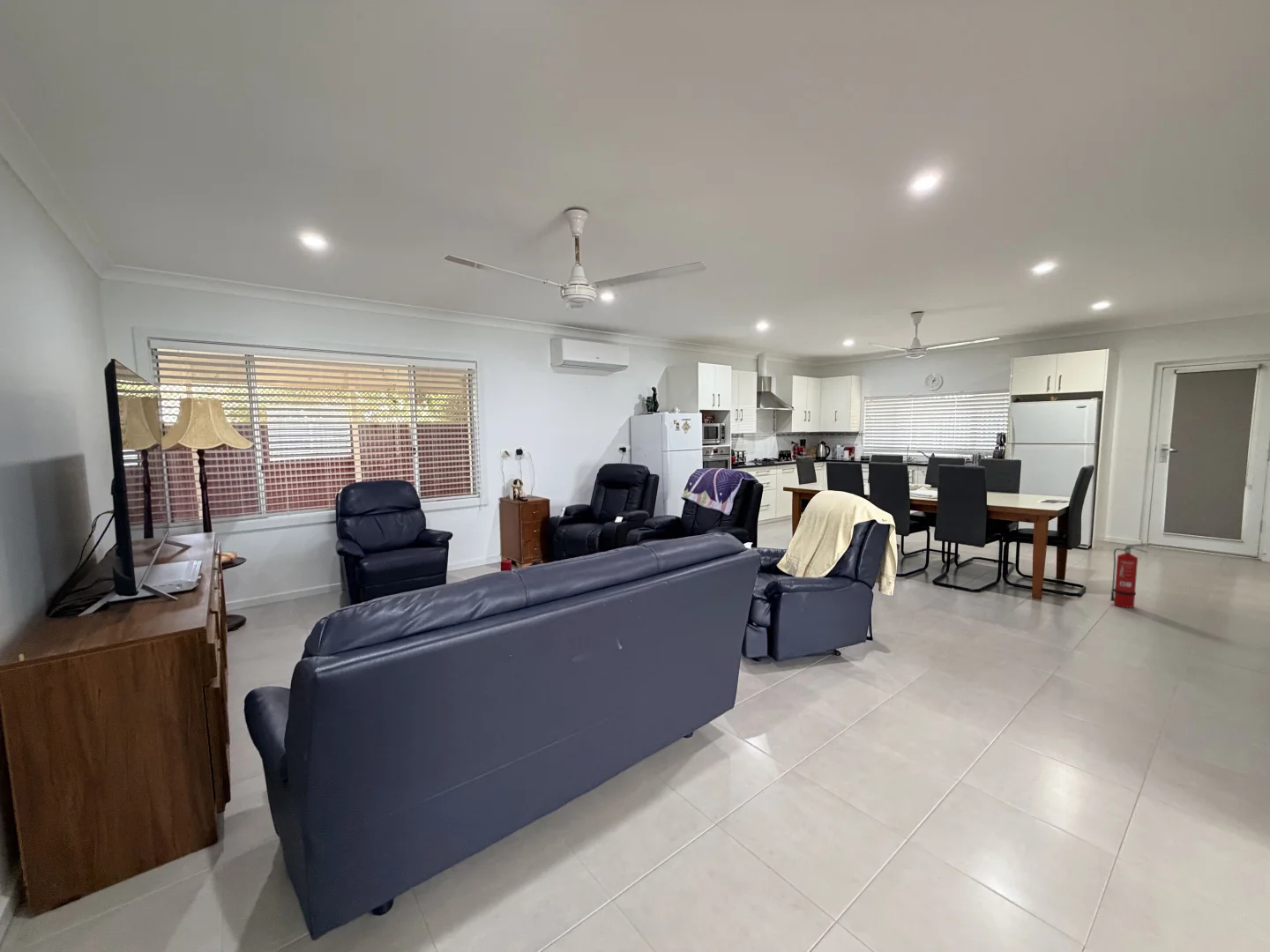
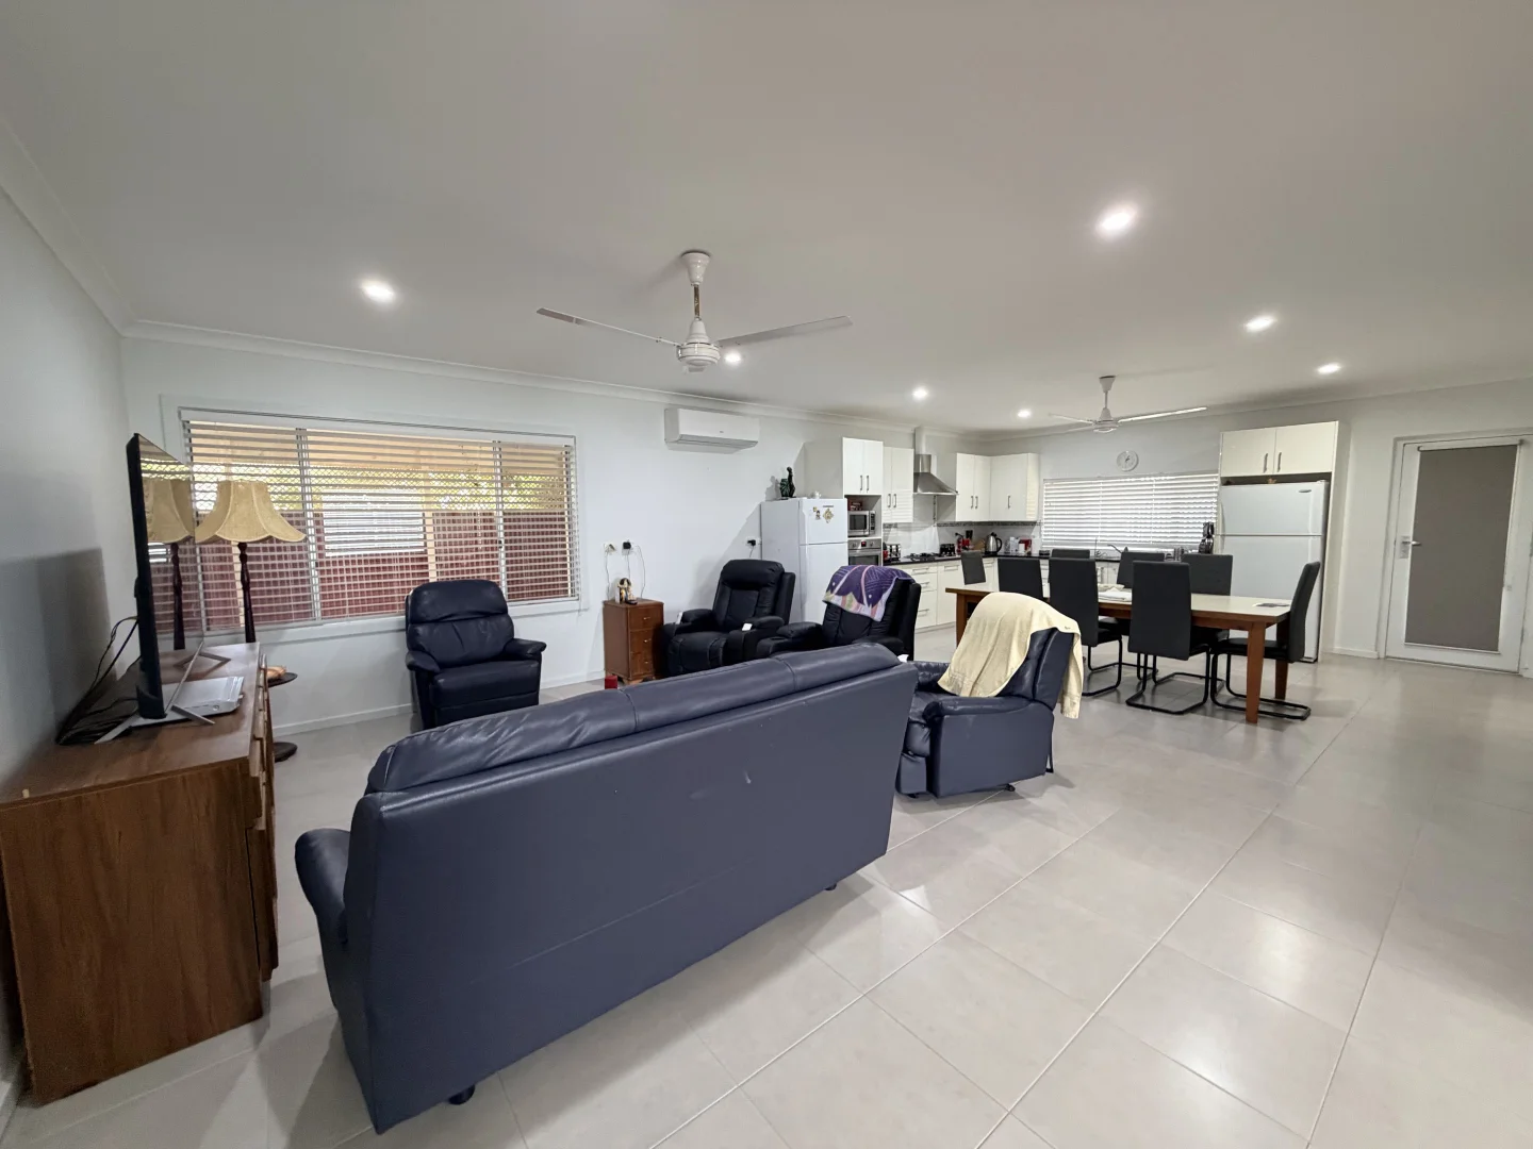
- fire extinguisher [1109,542,1148,609]
